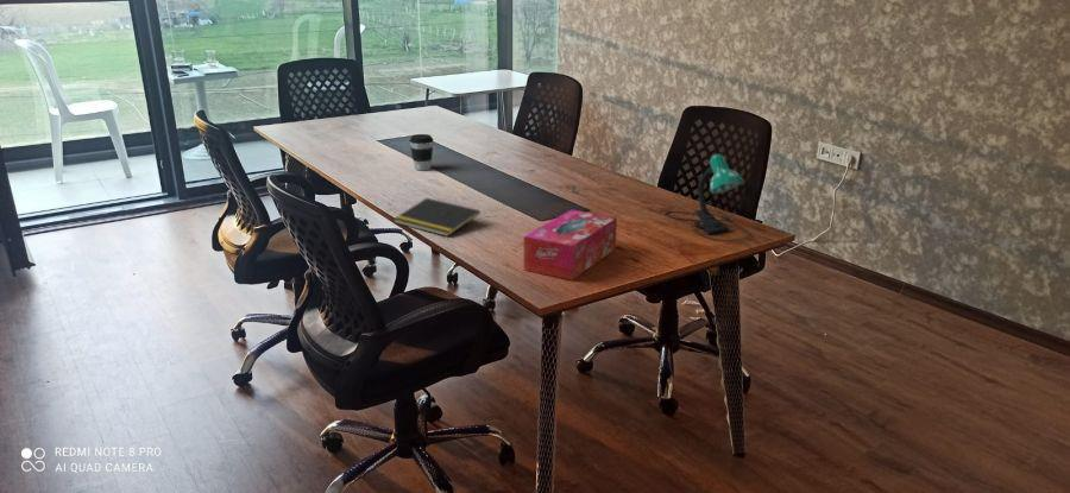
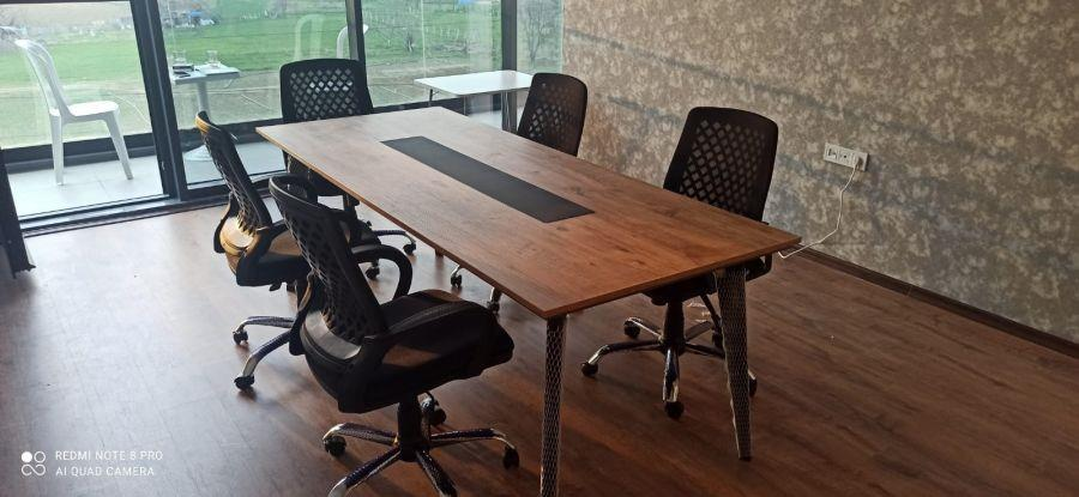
- coffee cup [409,133,434,171]
- tissue box [523,208,618,282]
- desk lamp [665,153,751,242]
- notepad [392,197,482,238]
